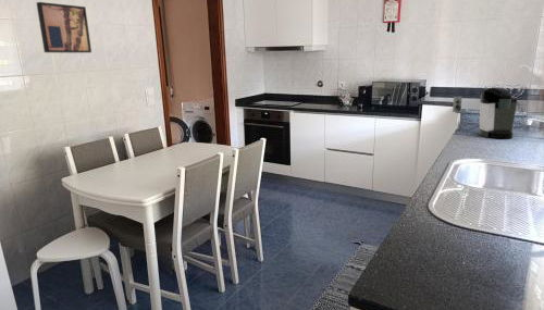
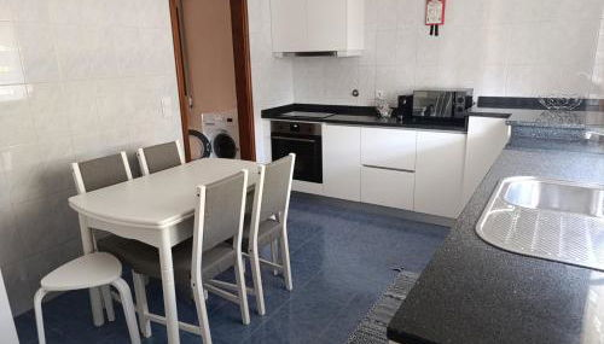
- wall art [35,1,92,54]
- coffee maker [452,86,518,139]
